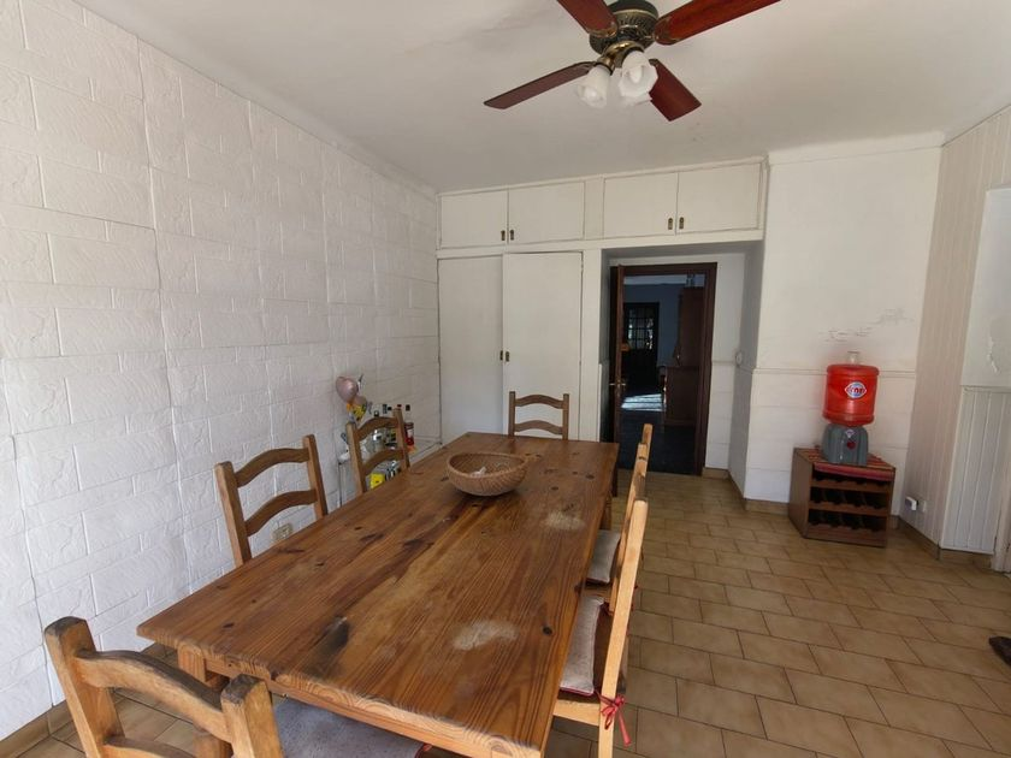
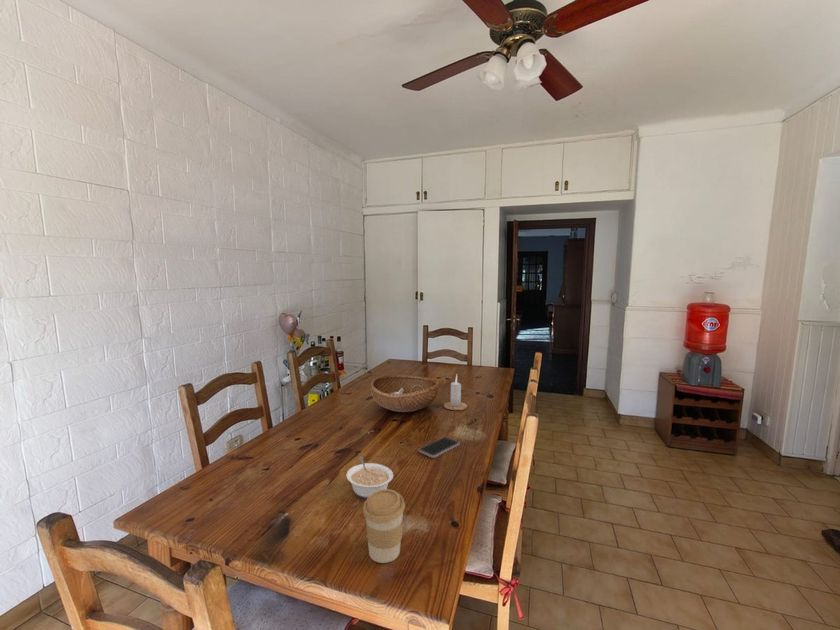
+ candle [443,374,468,411]
+ coffee cup [362,488,406,564]
+ smartphone [418,436,460,459]
+ legume [346,455,394,499]
